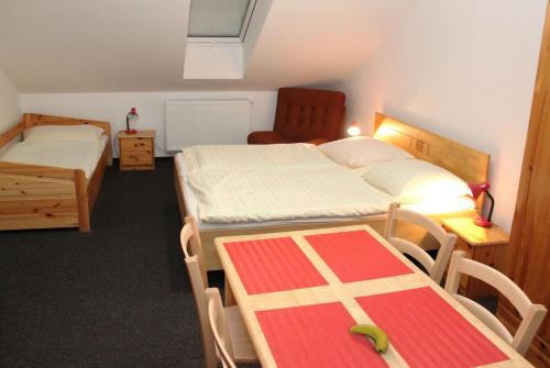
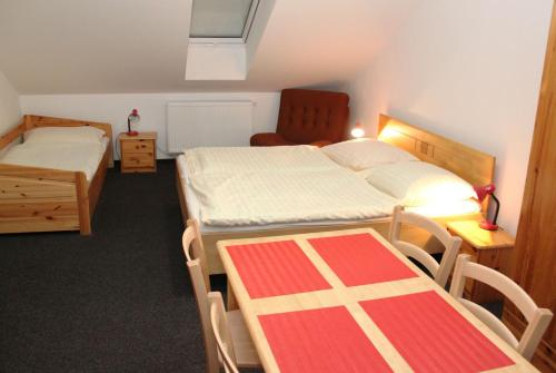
- banana [348,323,391,355]
